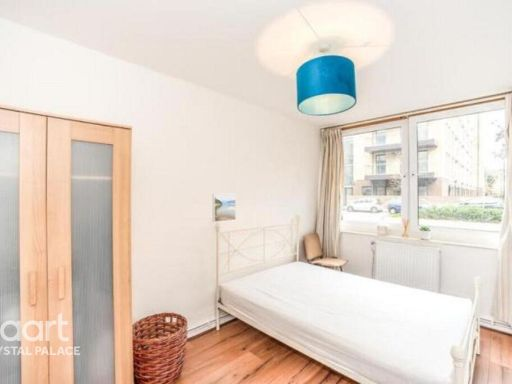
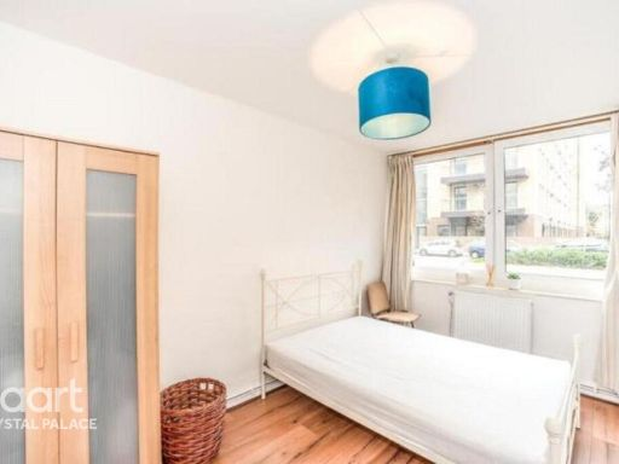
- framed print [212,193,237,223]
